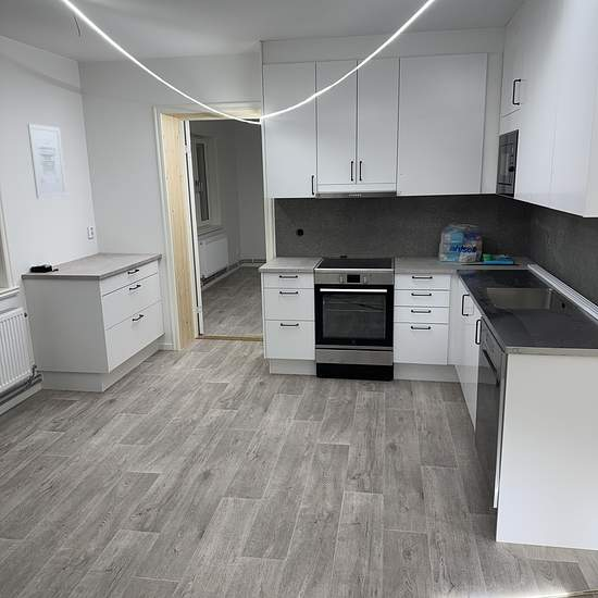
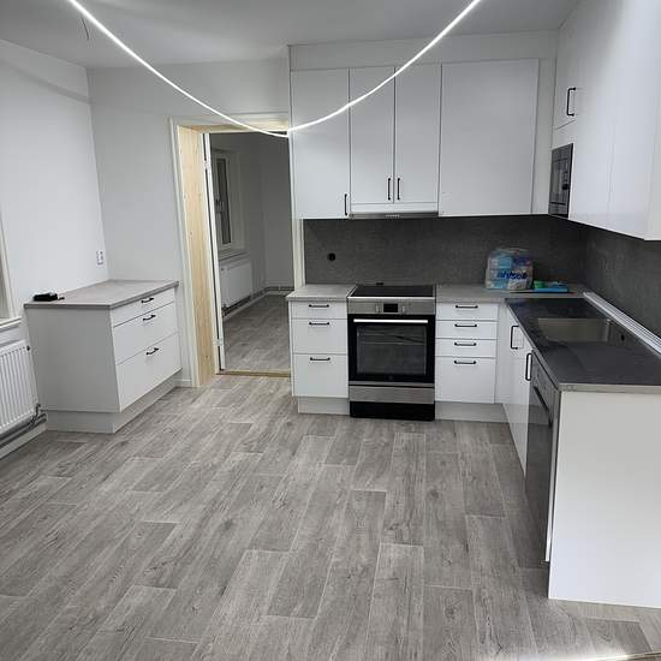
- wall art [26,123,67,200]
